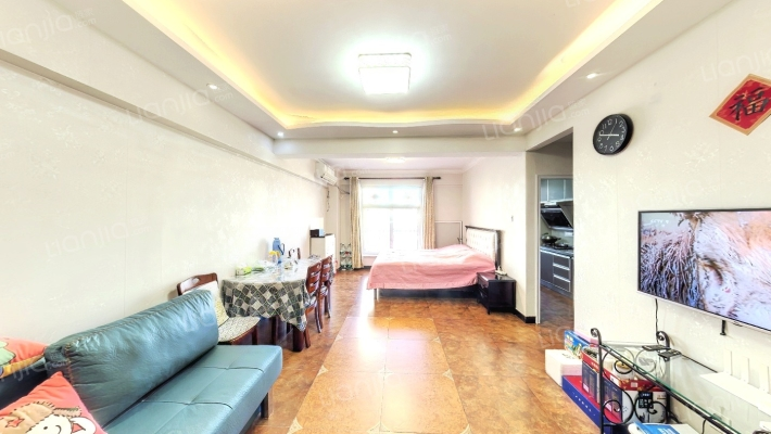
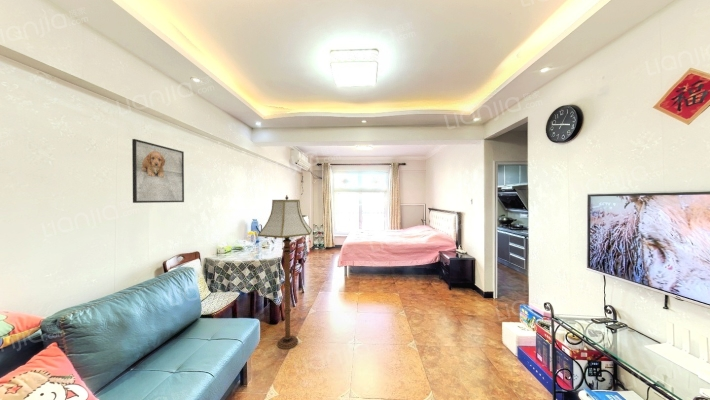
+ floor lamp [257,194,313,350]
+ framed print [131,138,185,204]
